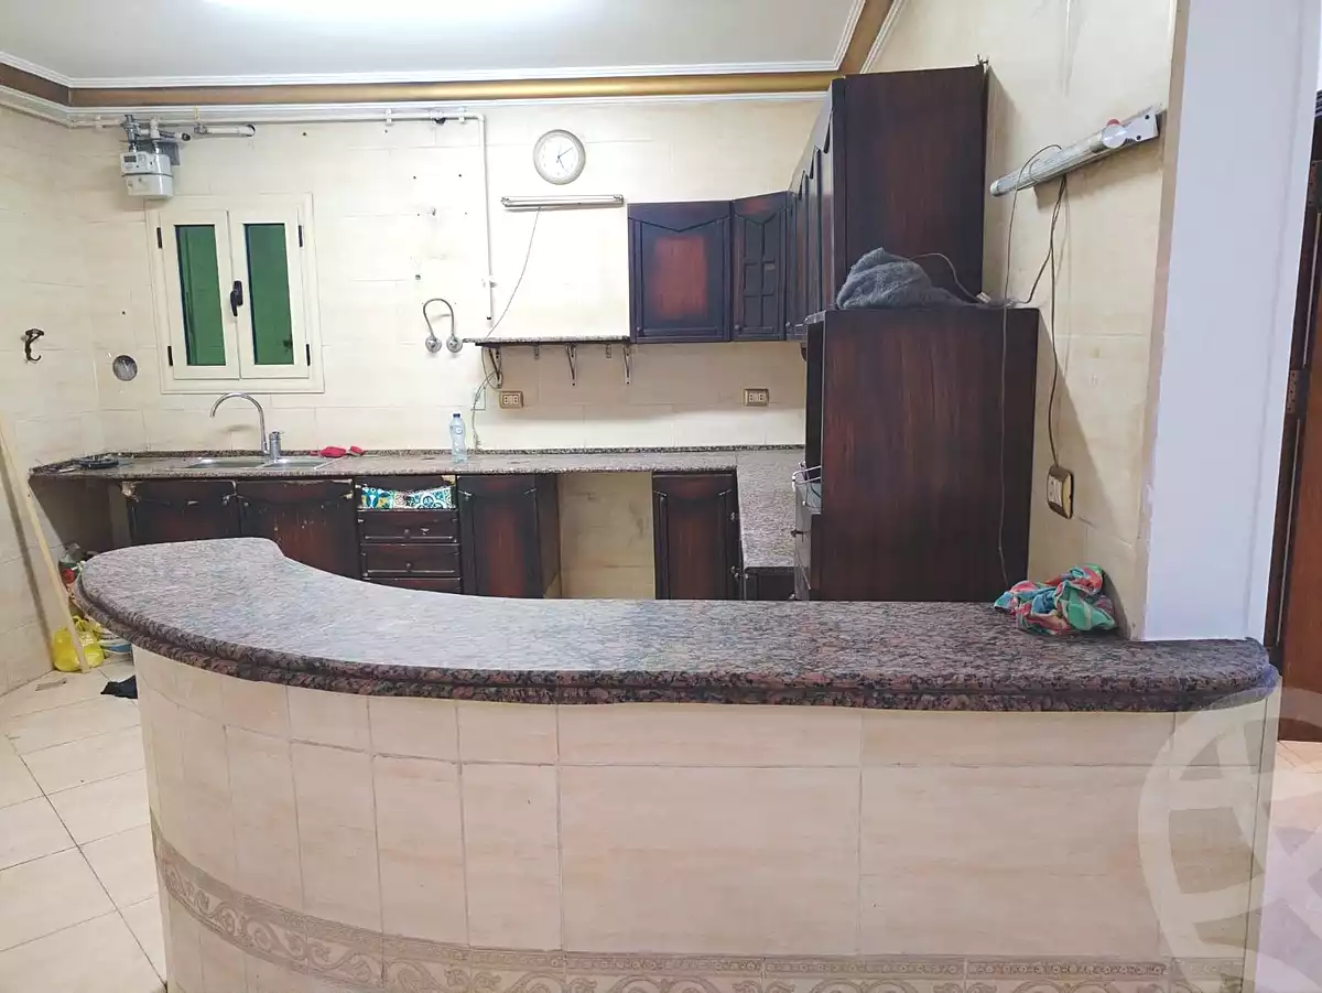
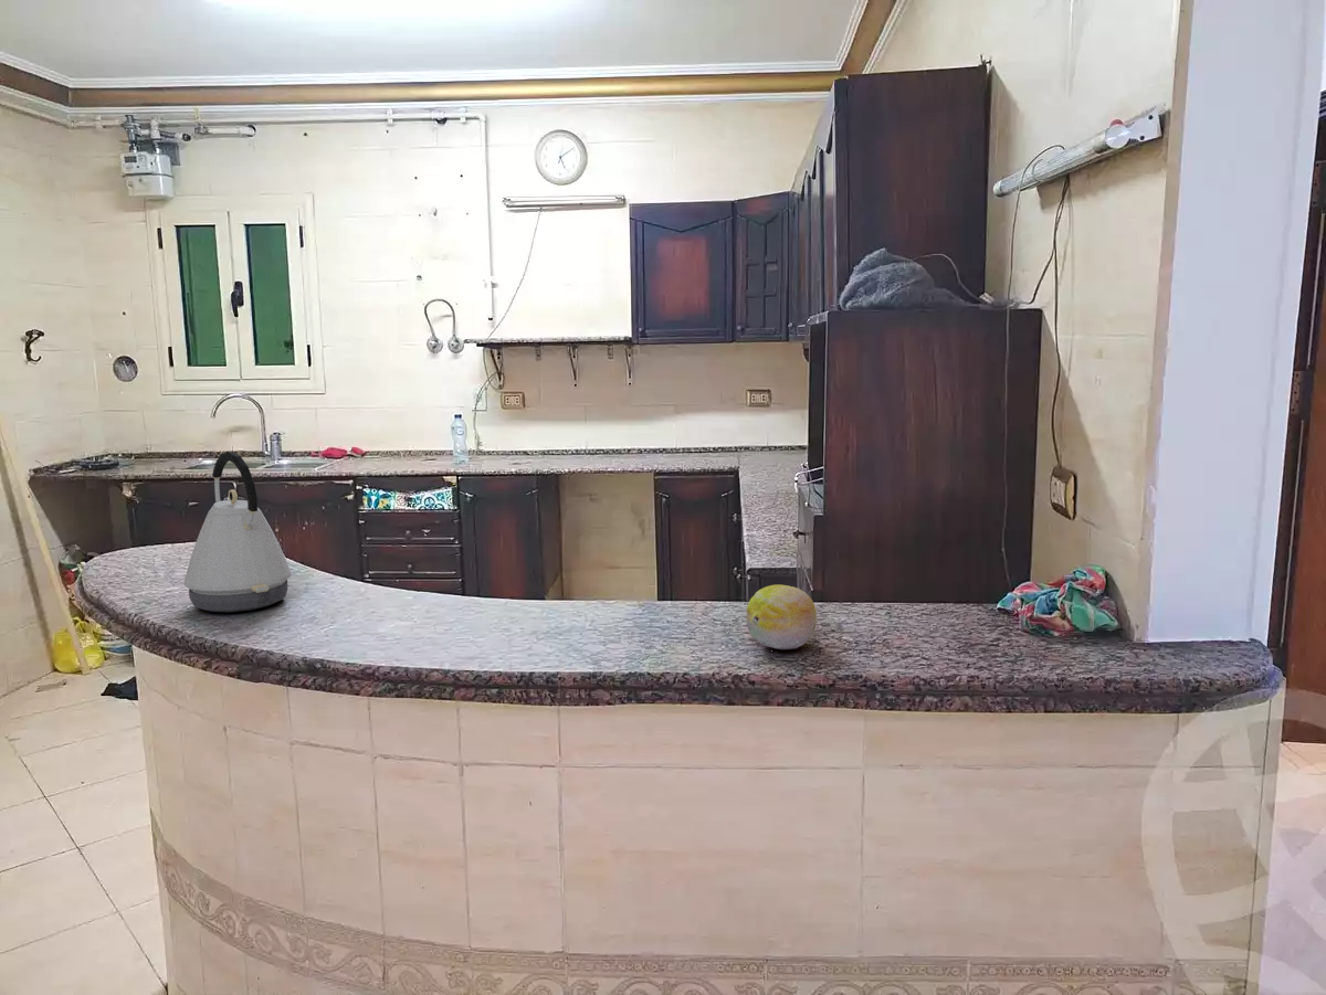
+ fruit [745,584,818,650]
+ kettle [183,451,292,613]
